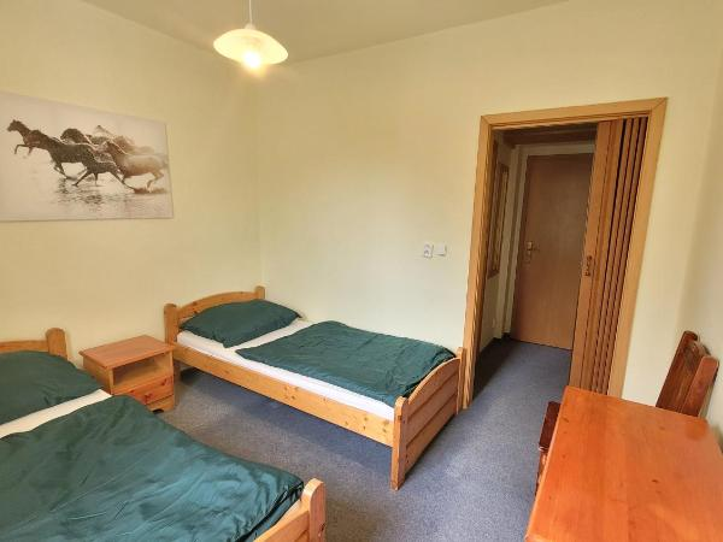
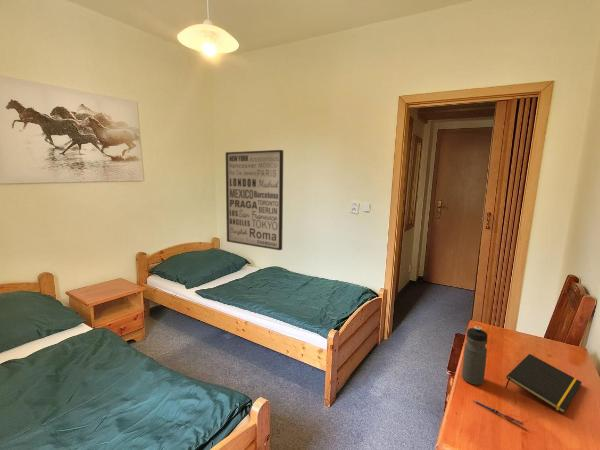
+ wall art [225,149,284,251]
+ water bottle [461,325,489,386]
+ notepad [504,353,583,414]
+ pen [472,399,525,426]
